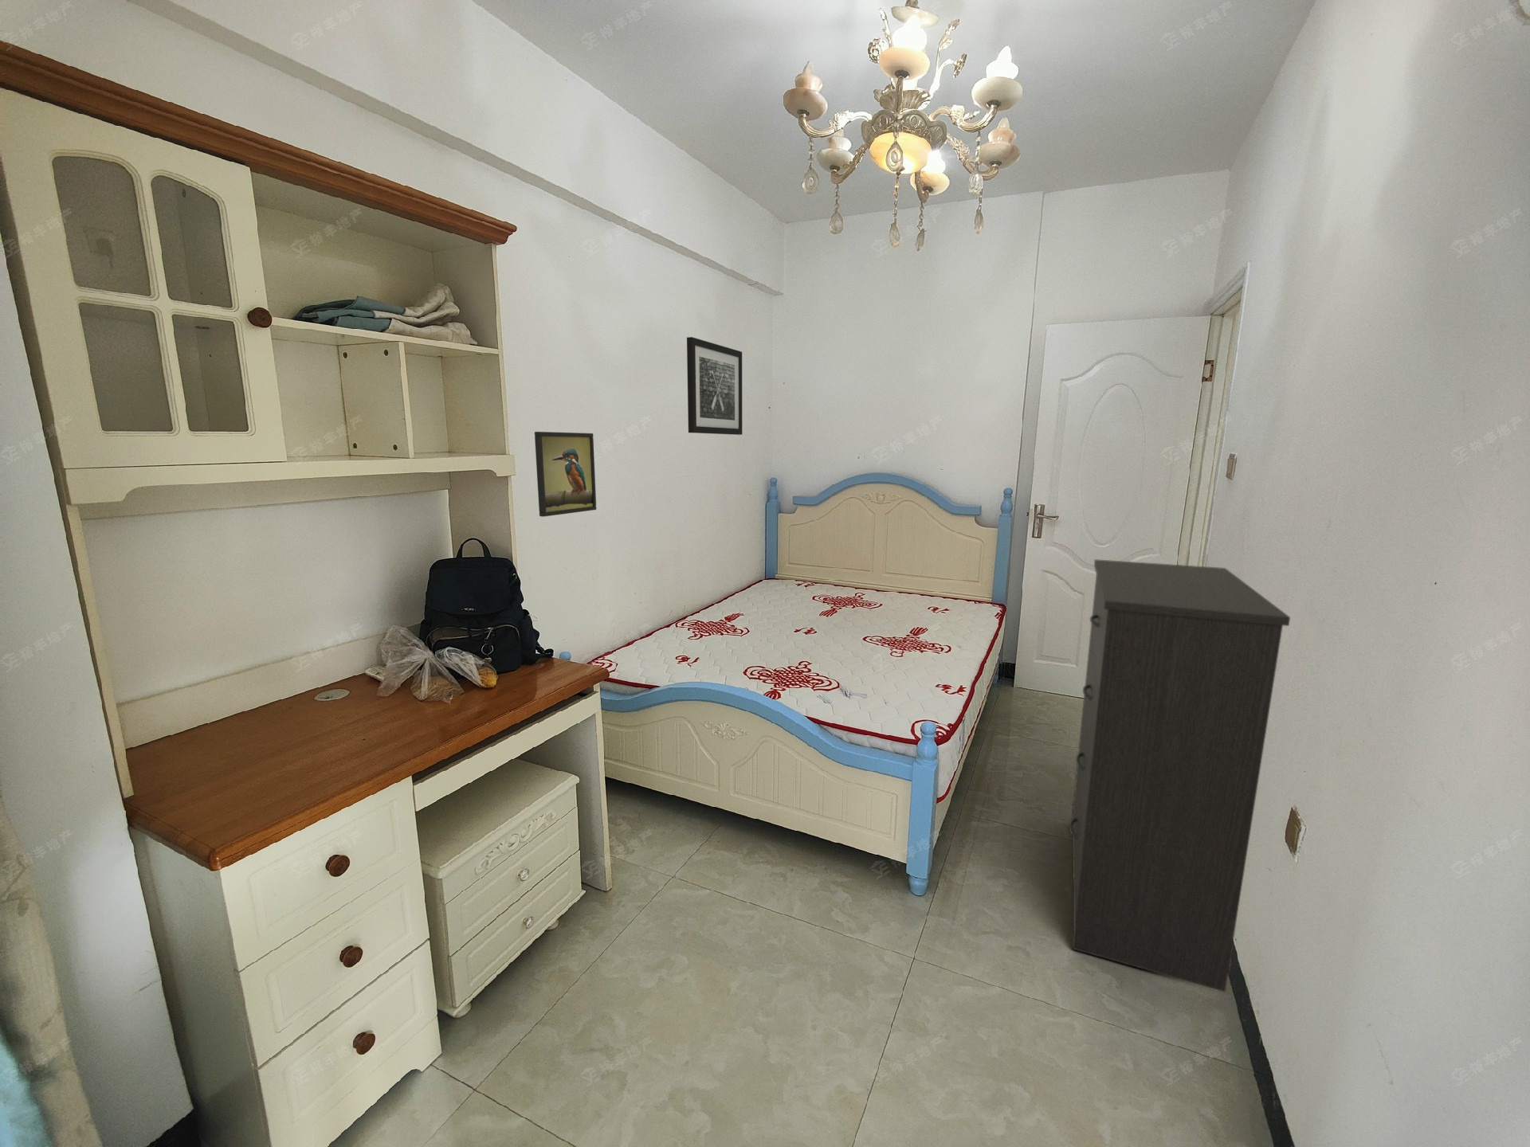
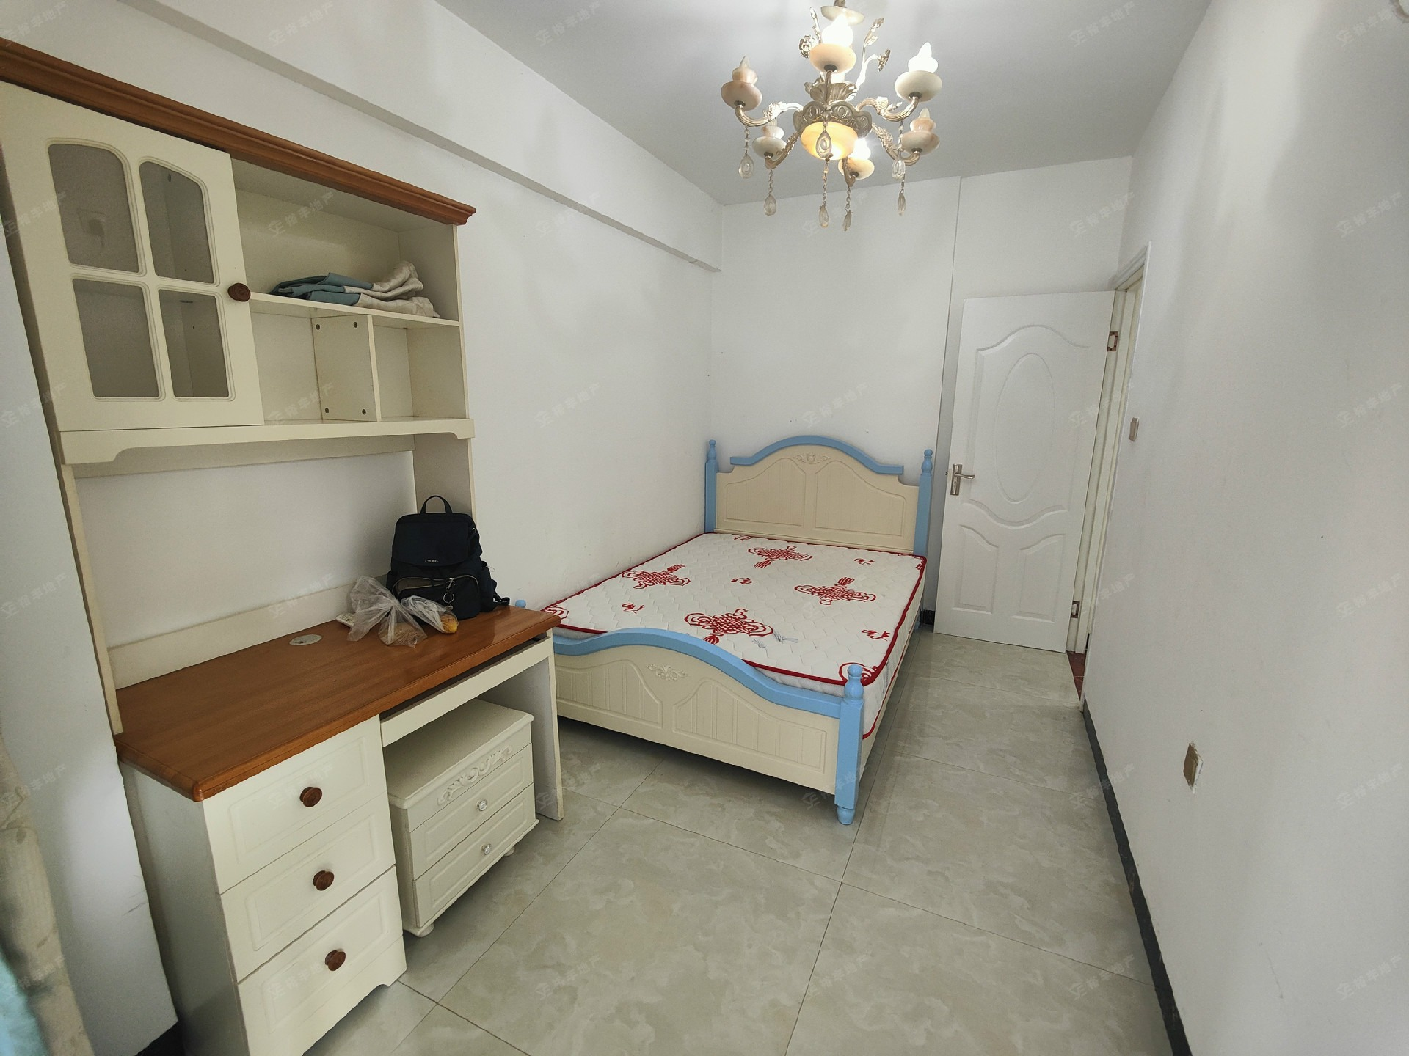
- wall art [687,336,742,436]
- dresser [1069,558,1291,993]
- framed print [534,431,596,518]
